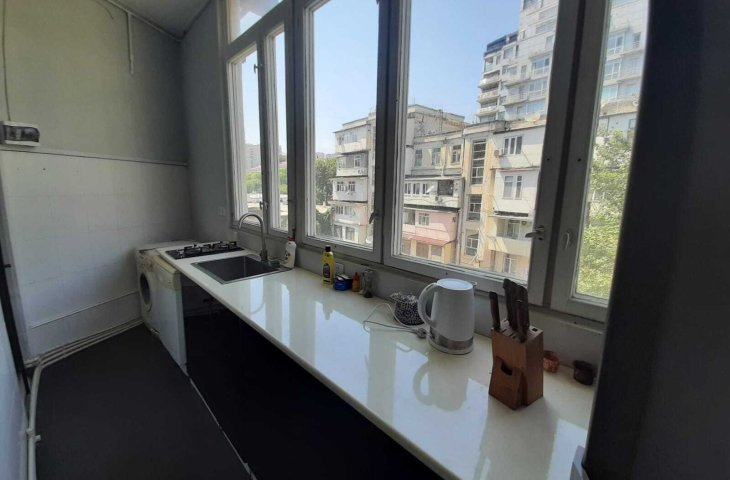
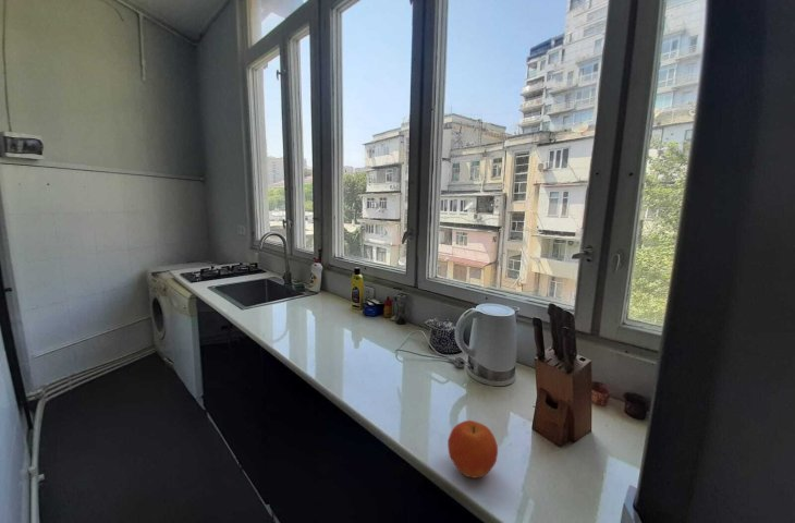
+ fruit [447,419,499,479]
